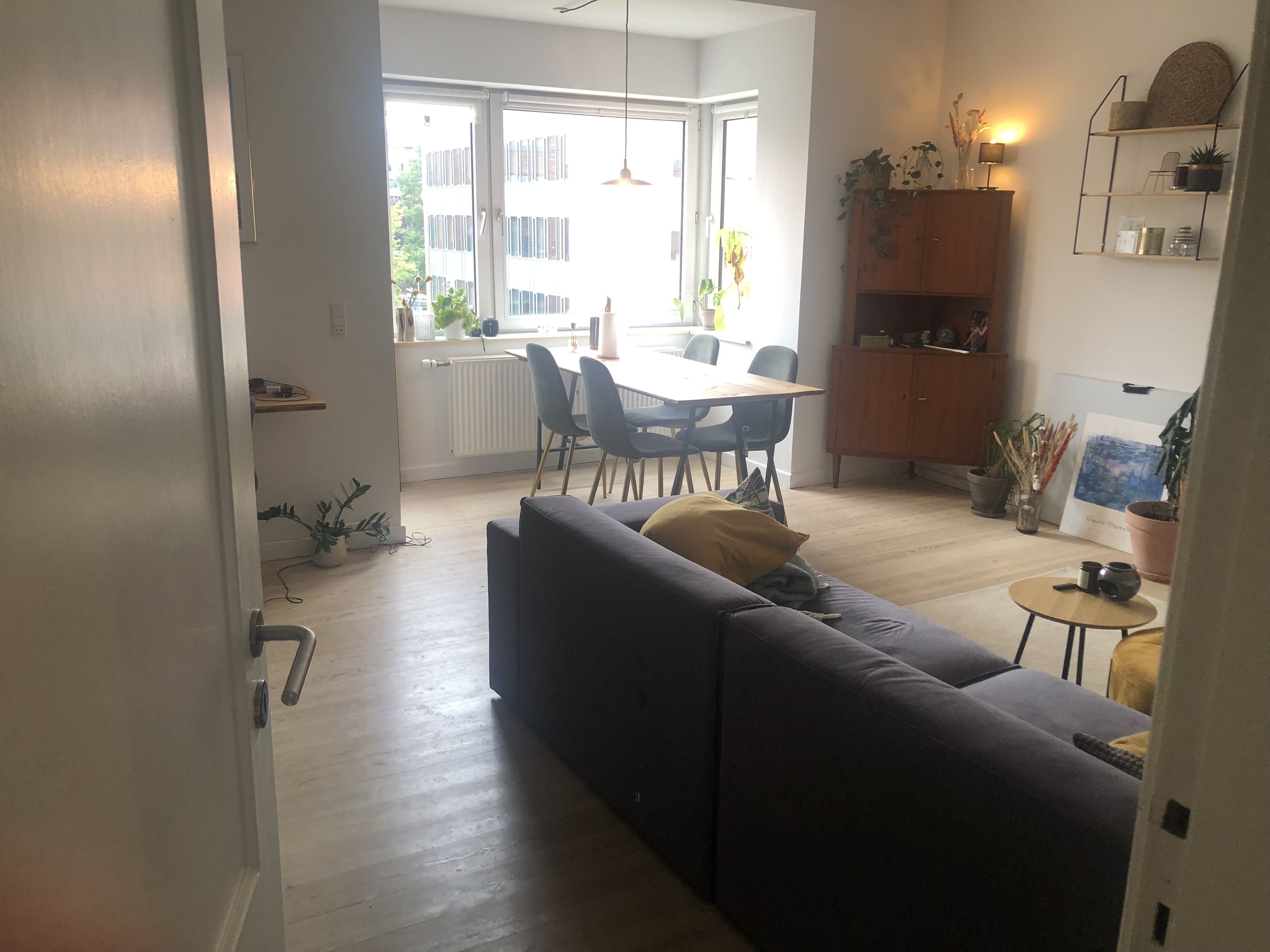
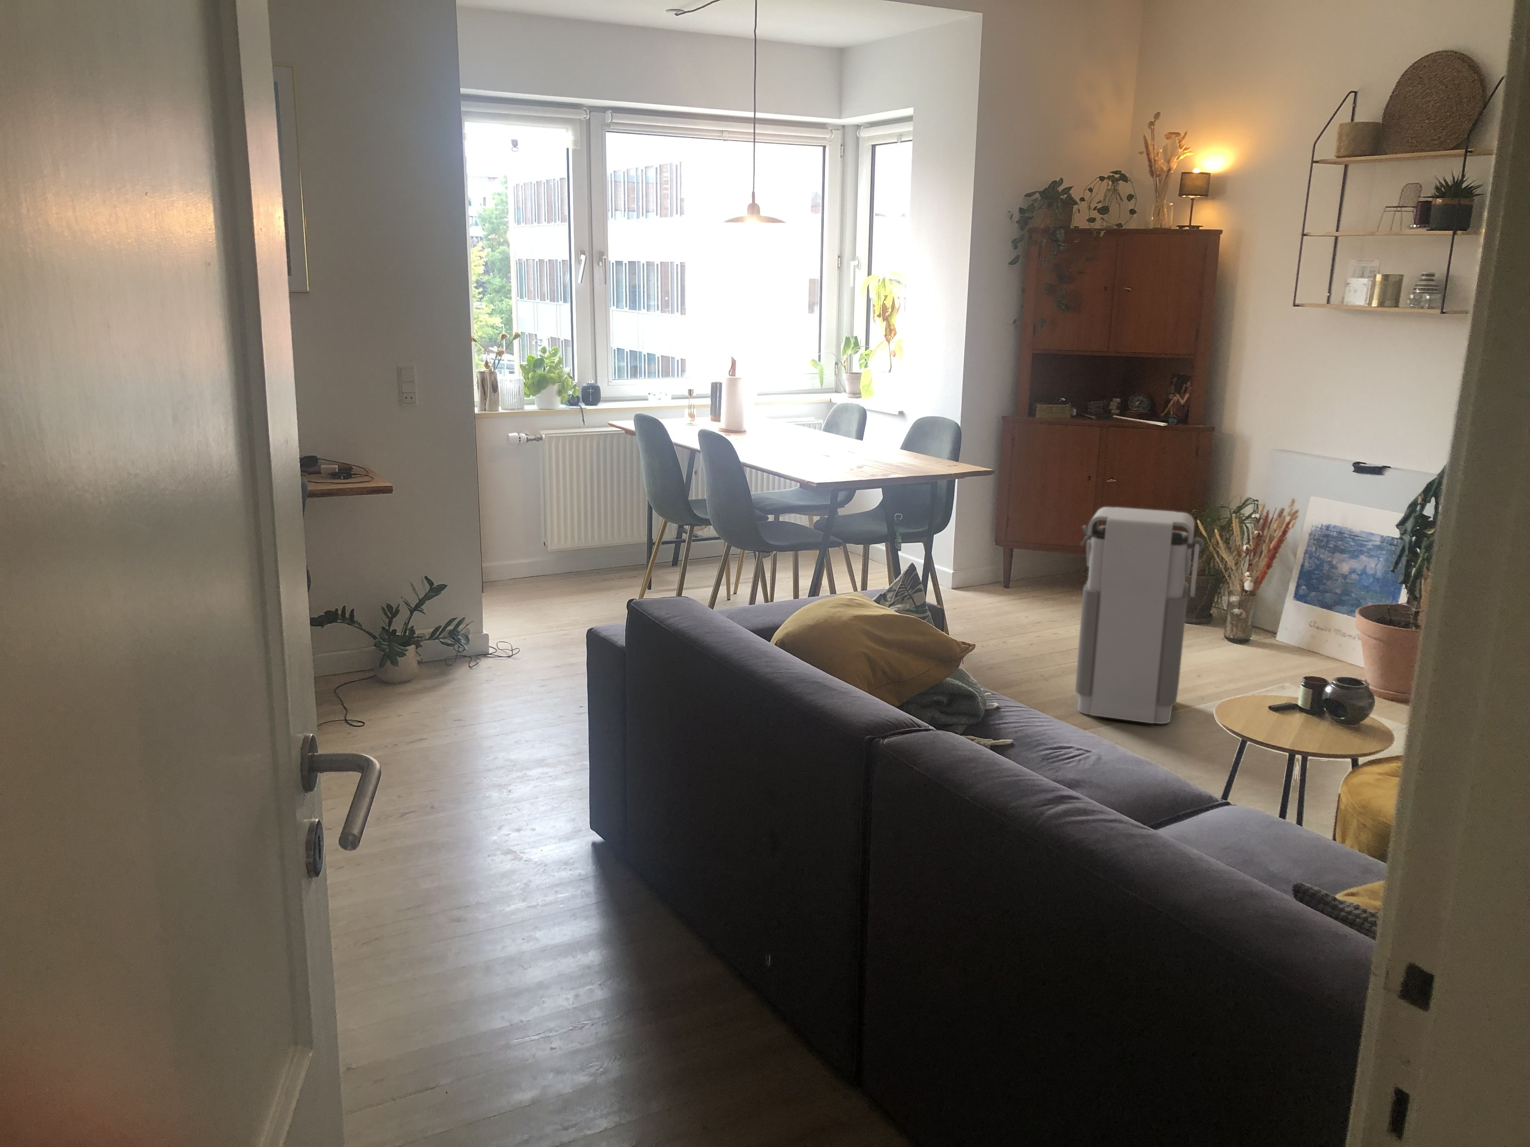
+ grenade [1075,506,1205,724]
